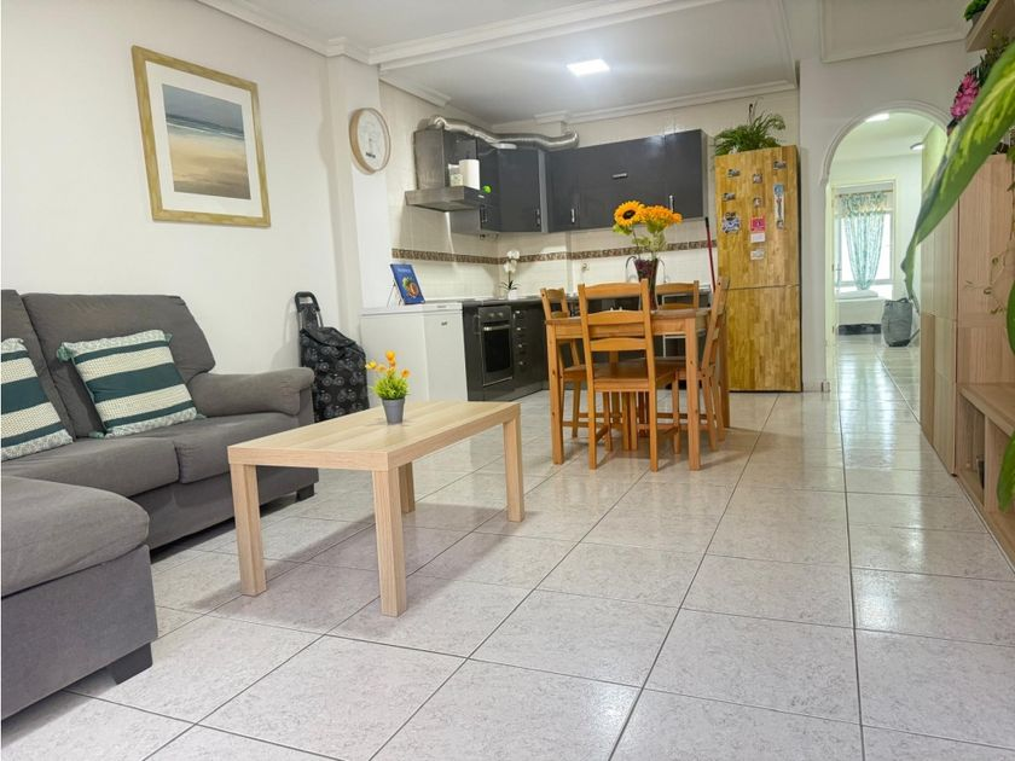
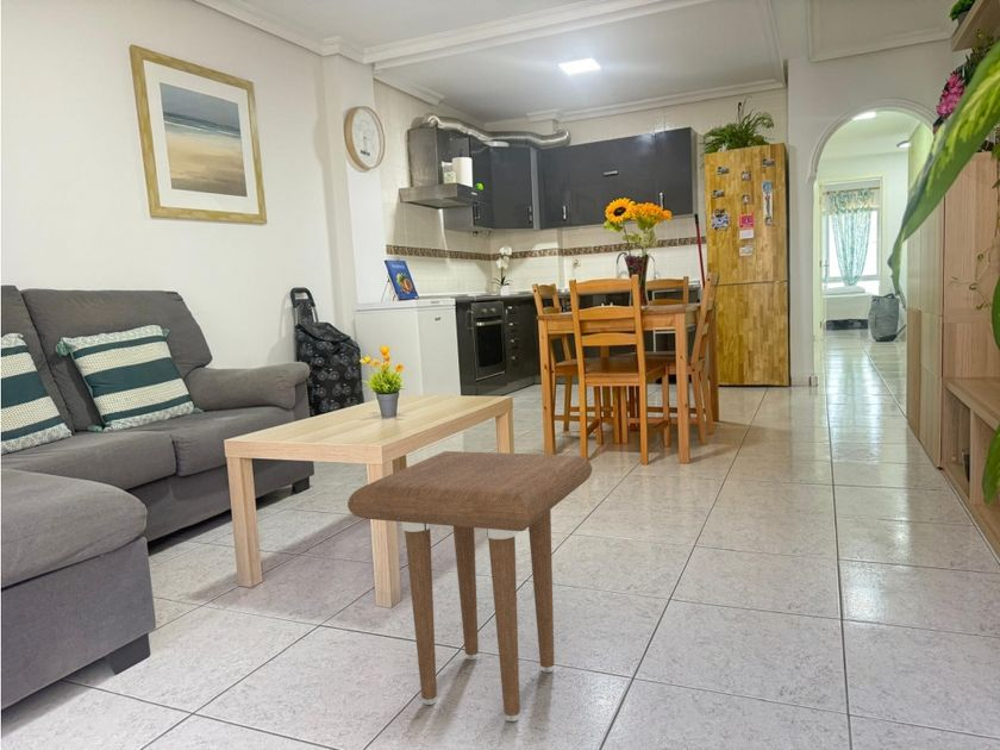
+ side table [346,450,593,723]
